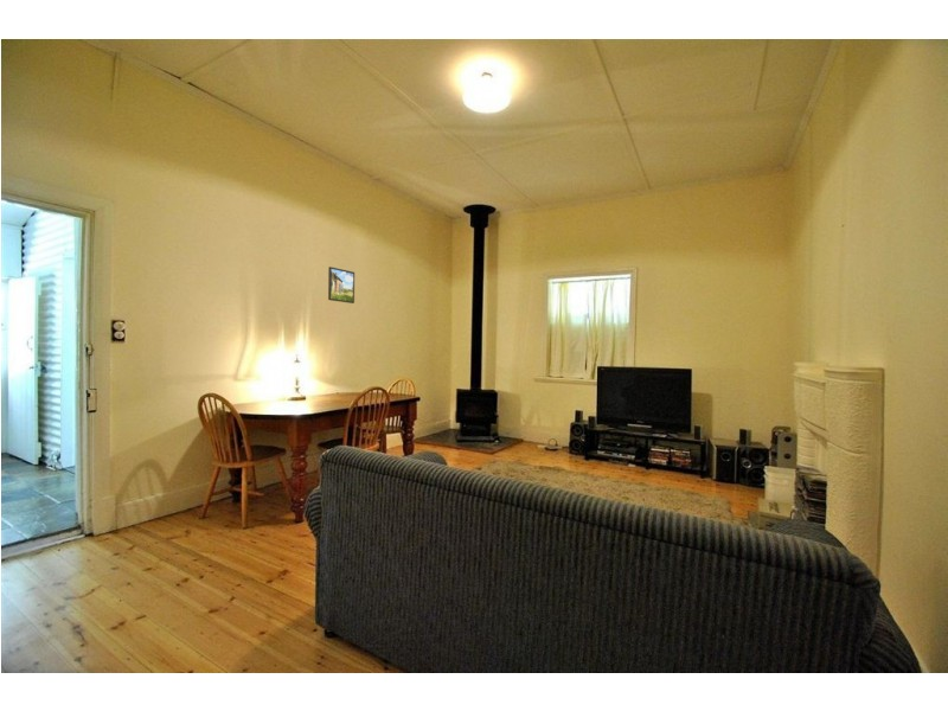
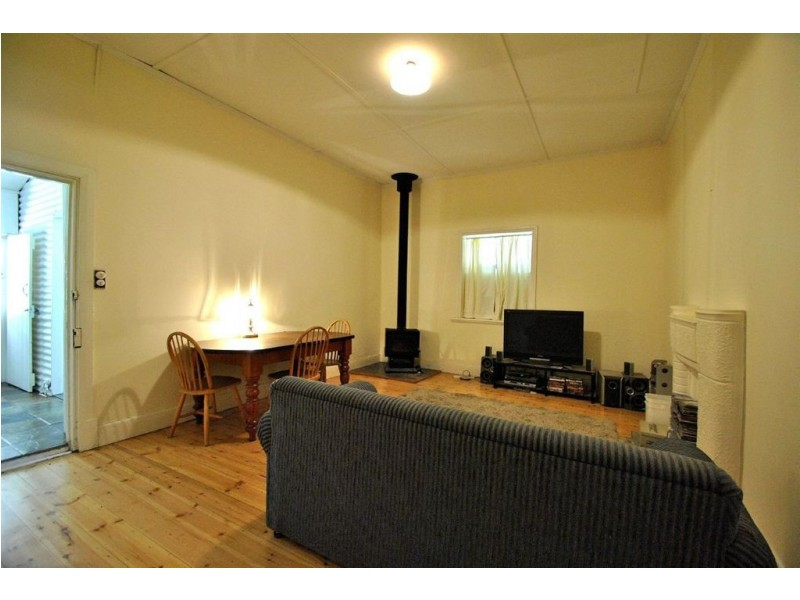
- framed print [327,265,356,305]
